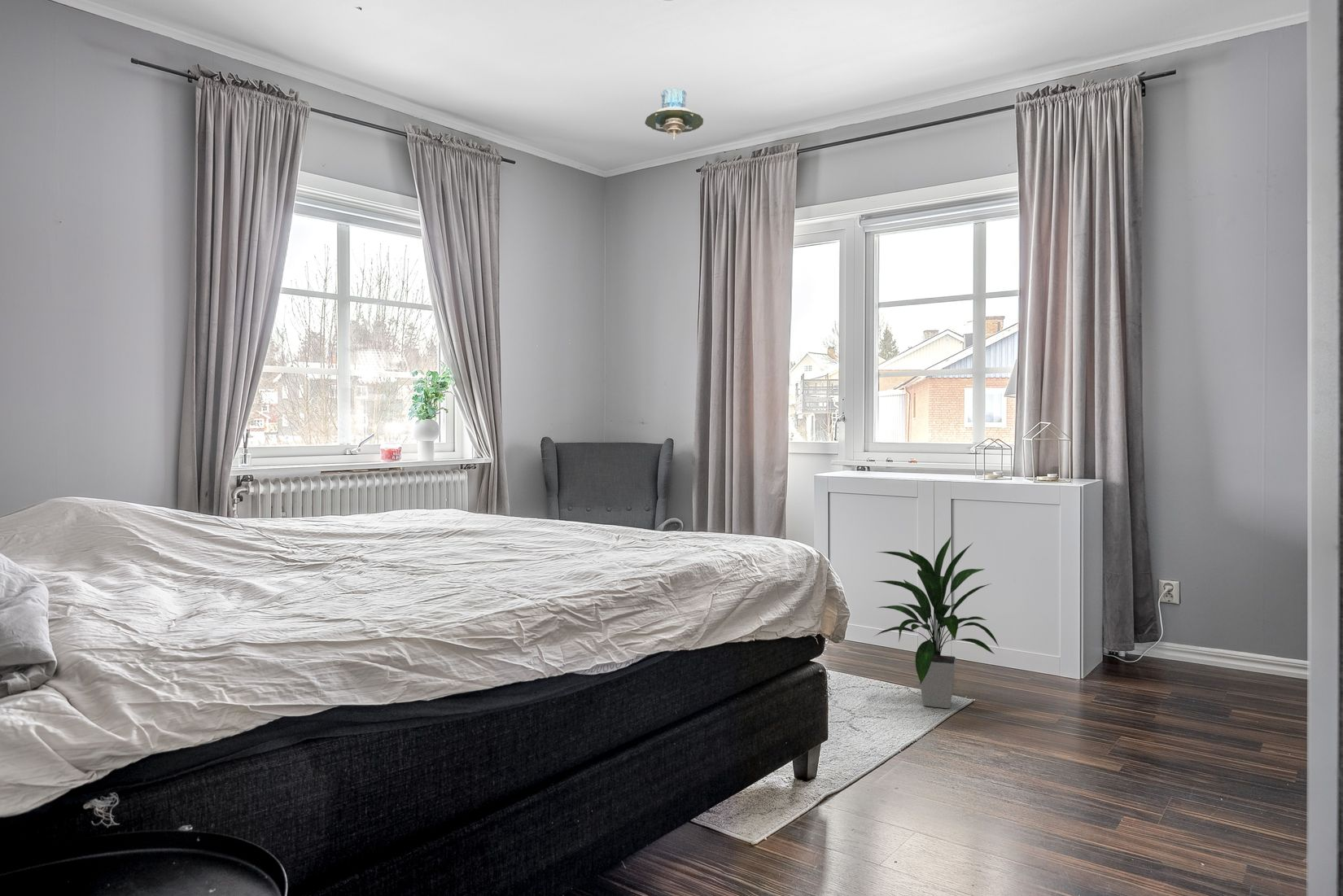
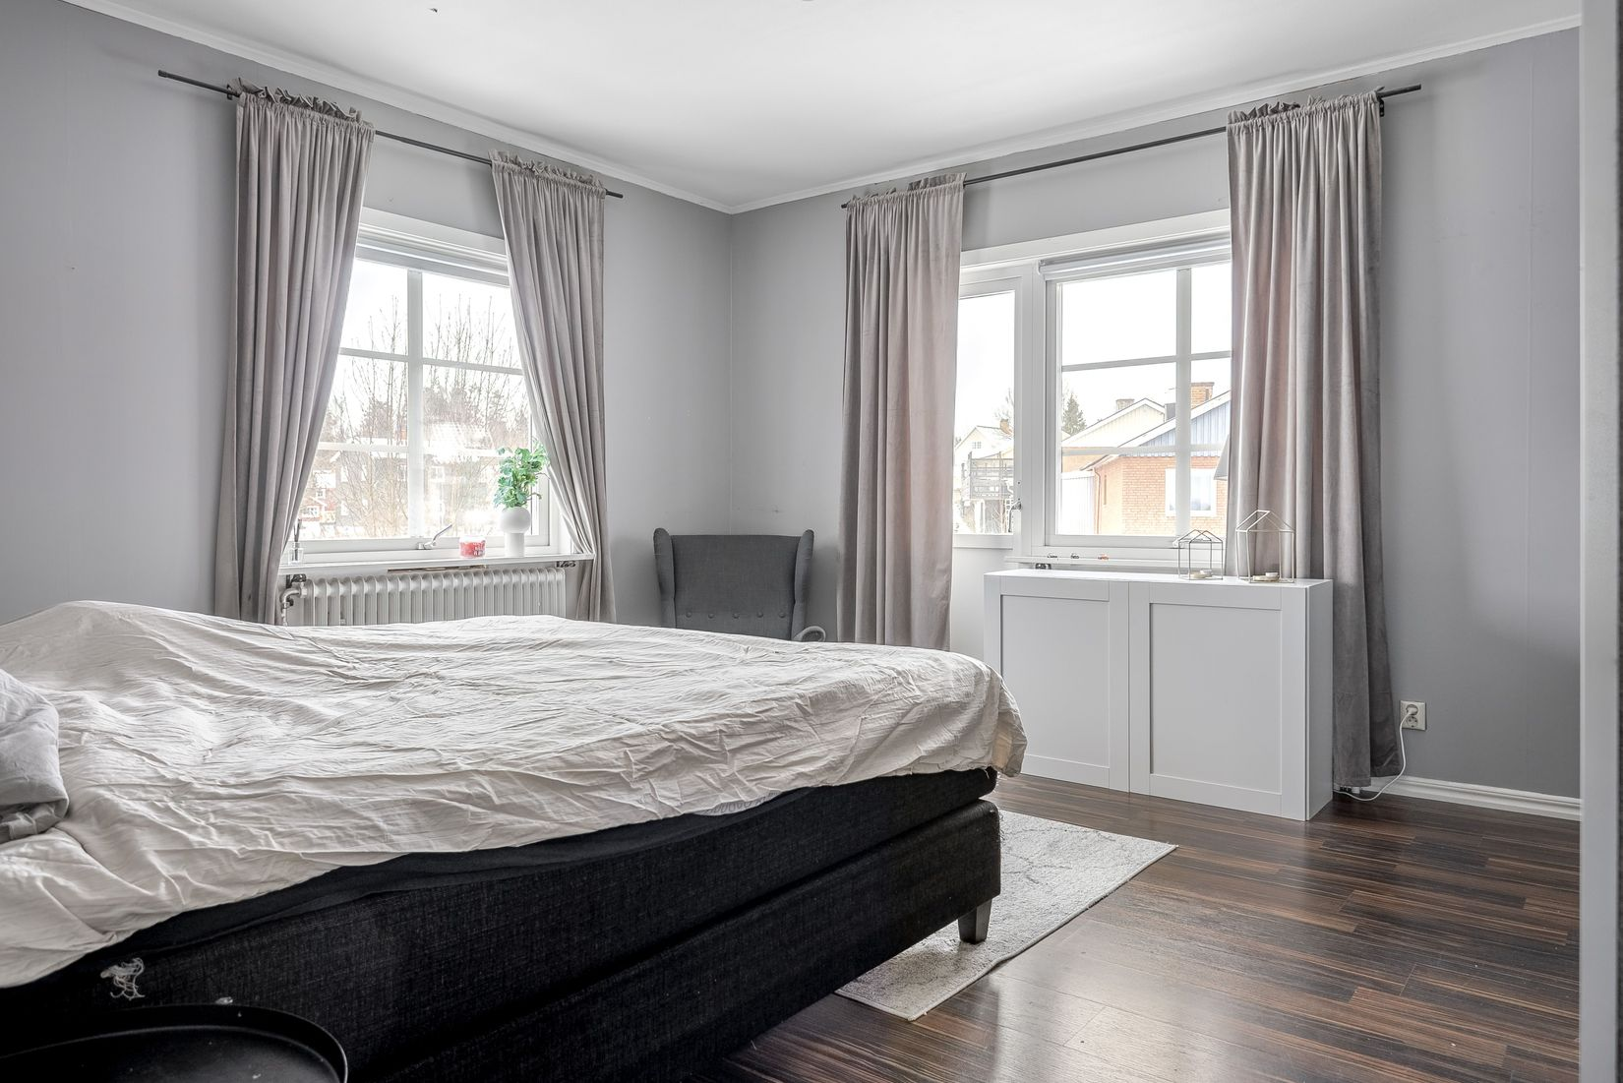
- ceiling lamp [644,88,704,141]
- indoor plant [873,535,1001,709]
